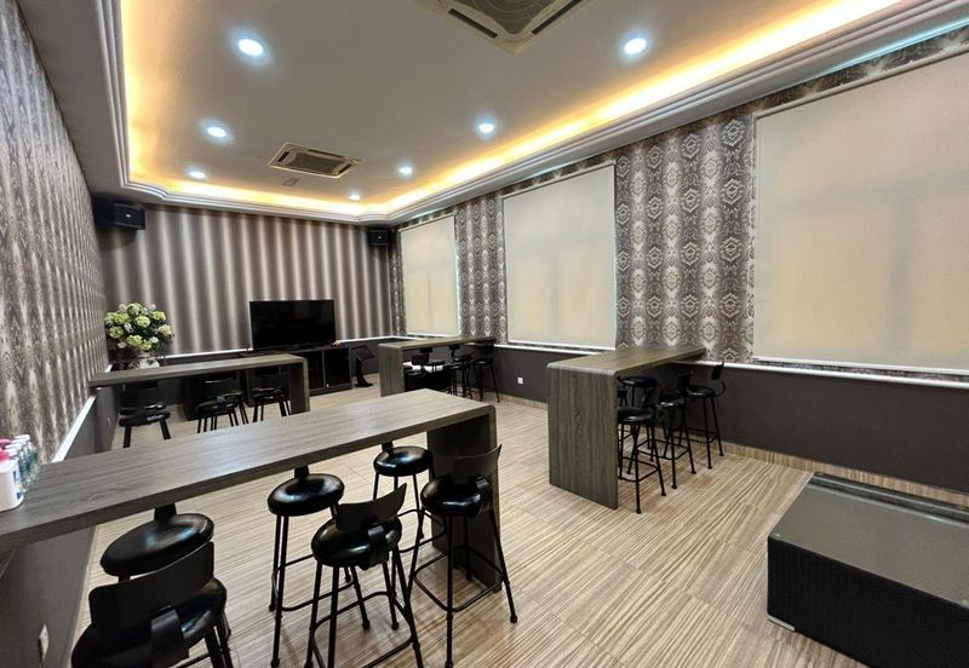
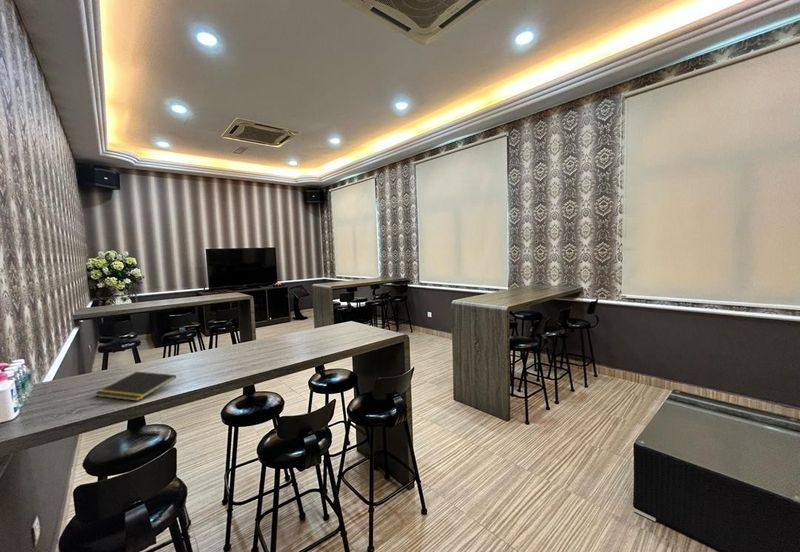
+ notepad [94,371,177,402]
